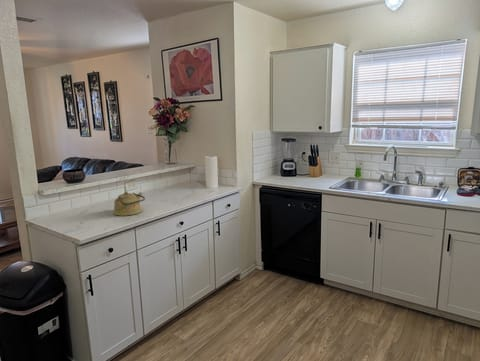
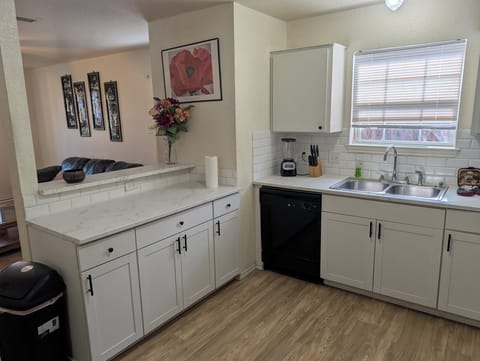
- kettle [113,190,146,217]
